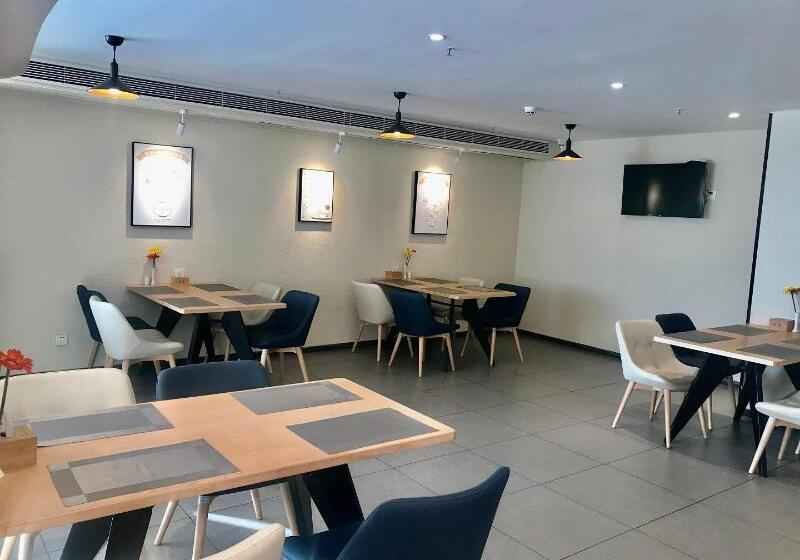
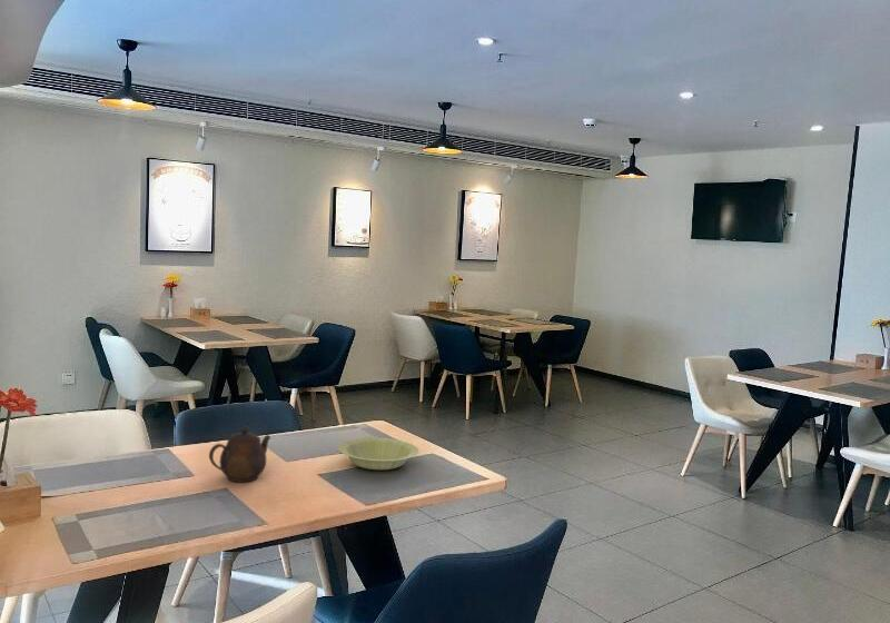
+ bowl [337,437,419,471]
+ teapot [208,426,271,483]
